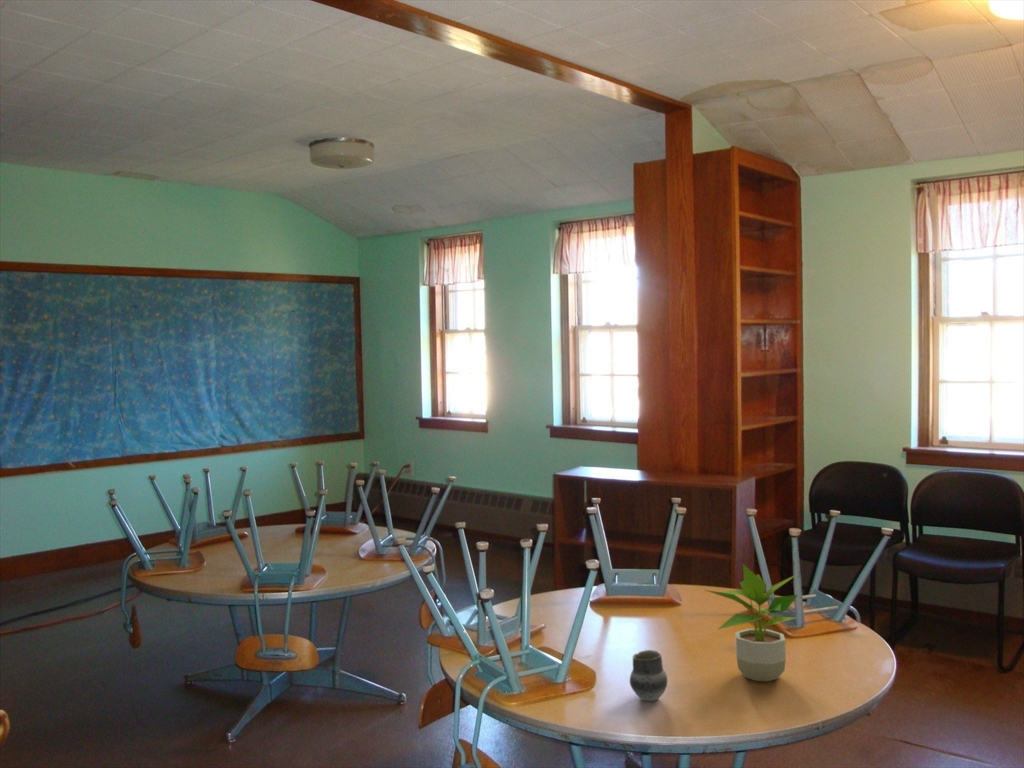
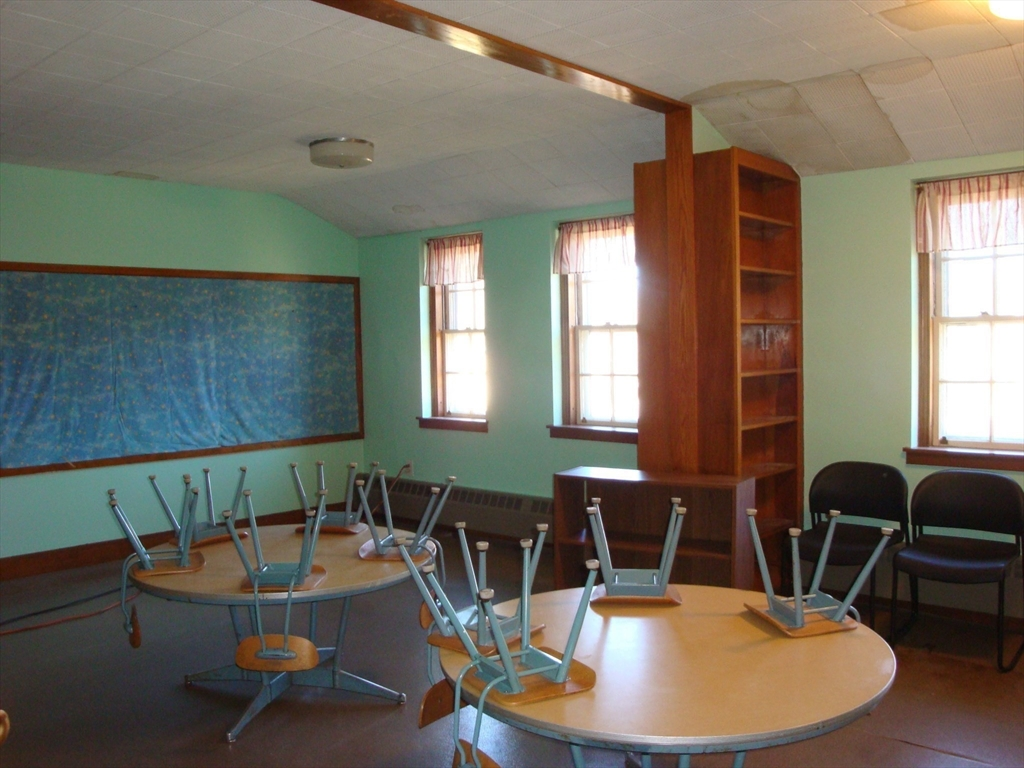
- cup [629,649,668,702]
- potted plant [704,563,799,682]
